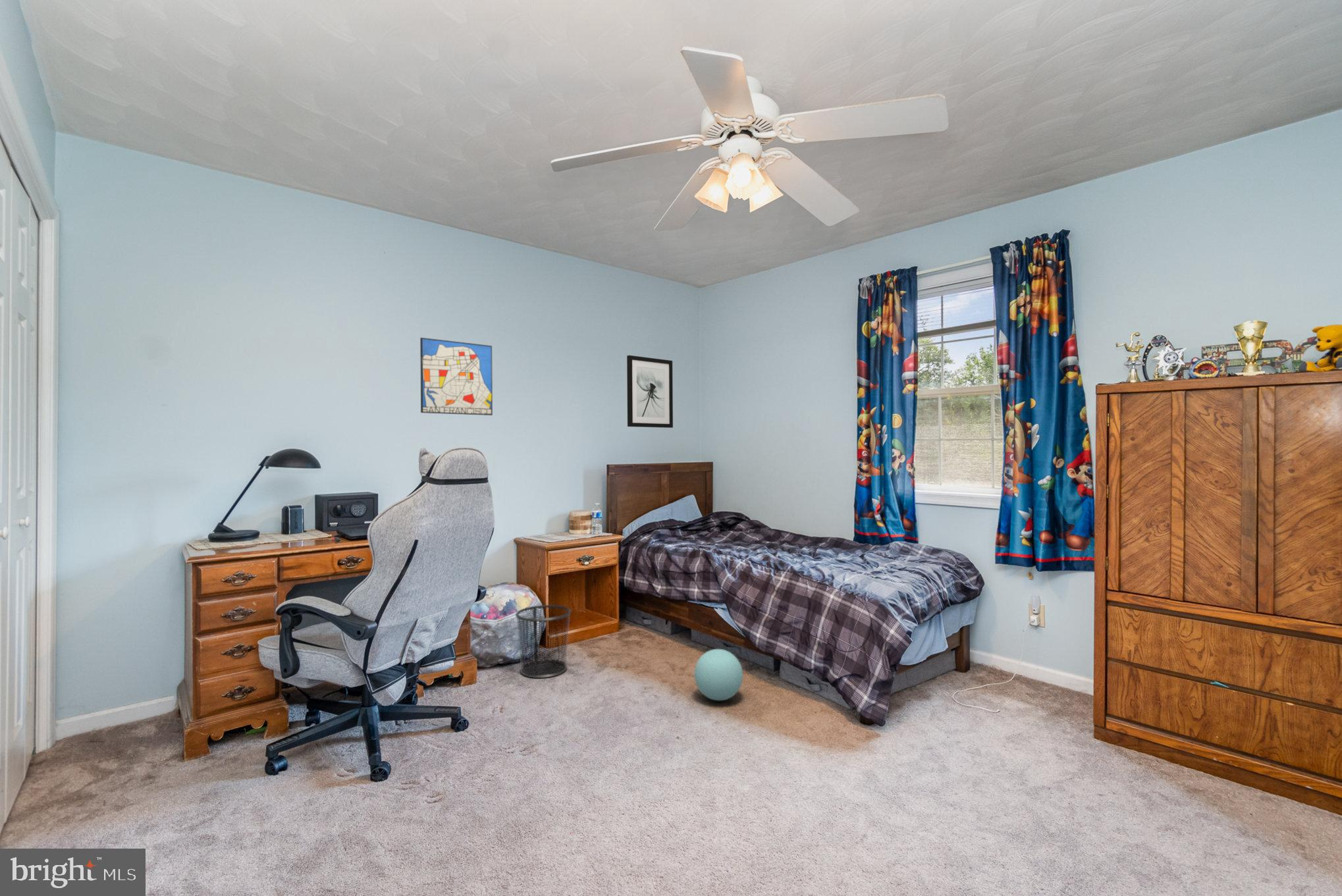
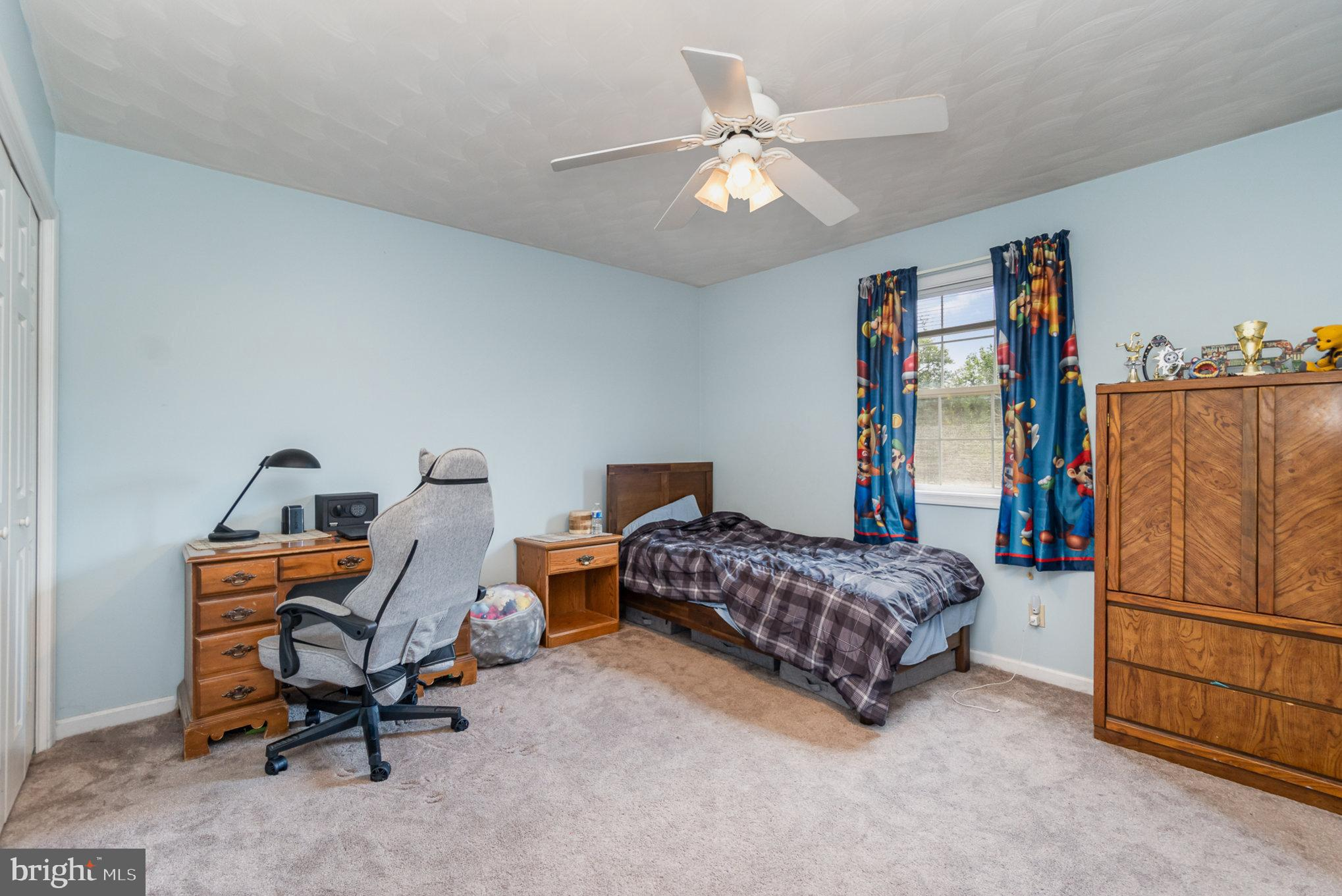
- wall art [419,337,493,416]
- waste bin [515,604,572,679]
- wall art [626,355,674,429]
- ball [693,648,743,701]
